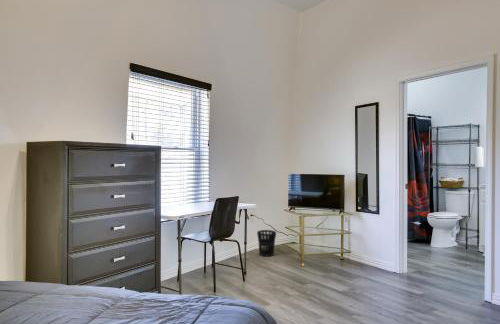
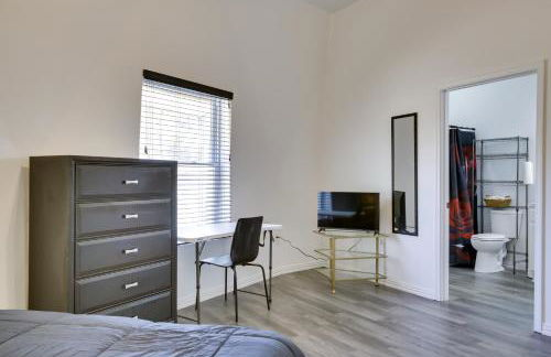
- wastebasket [256,229,277,257]
